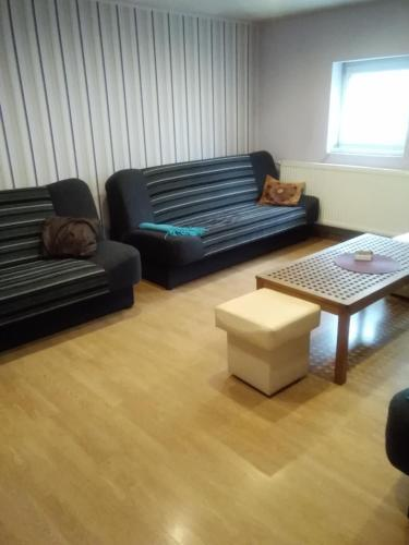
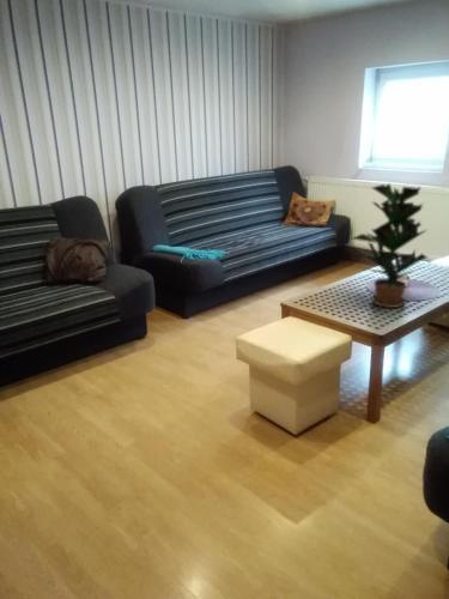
+ potted plant [351,182,429,309]
